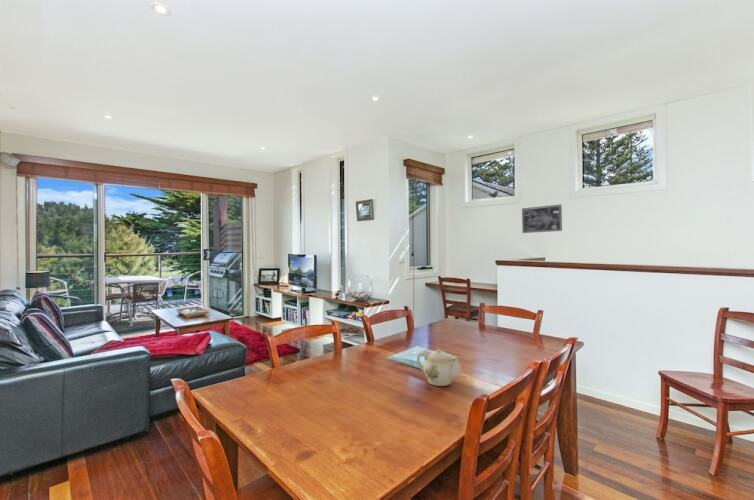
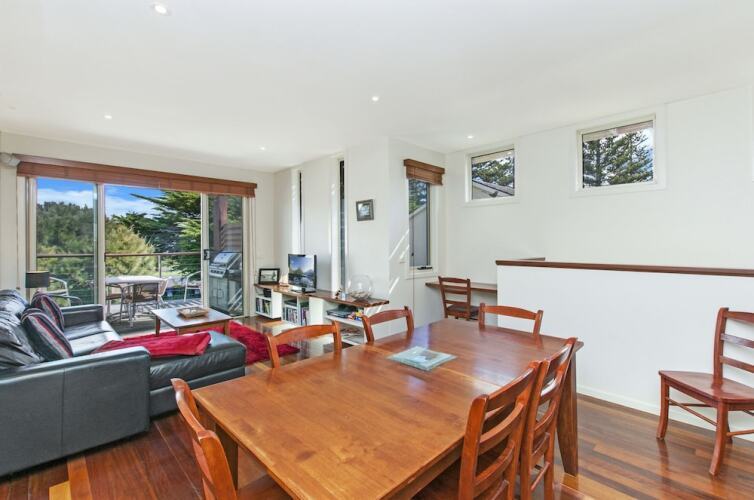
- teapot [416,348,462,387]
- wall art [521,203,563,234]
